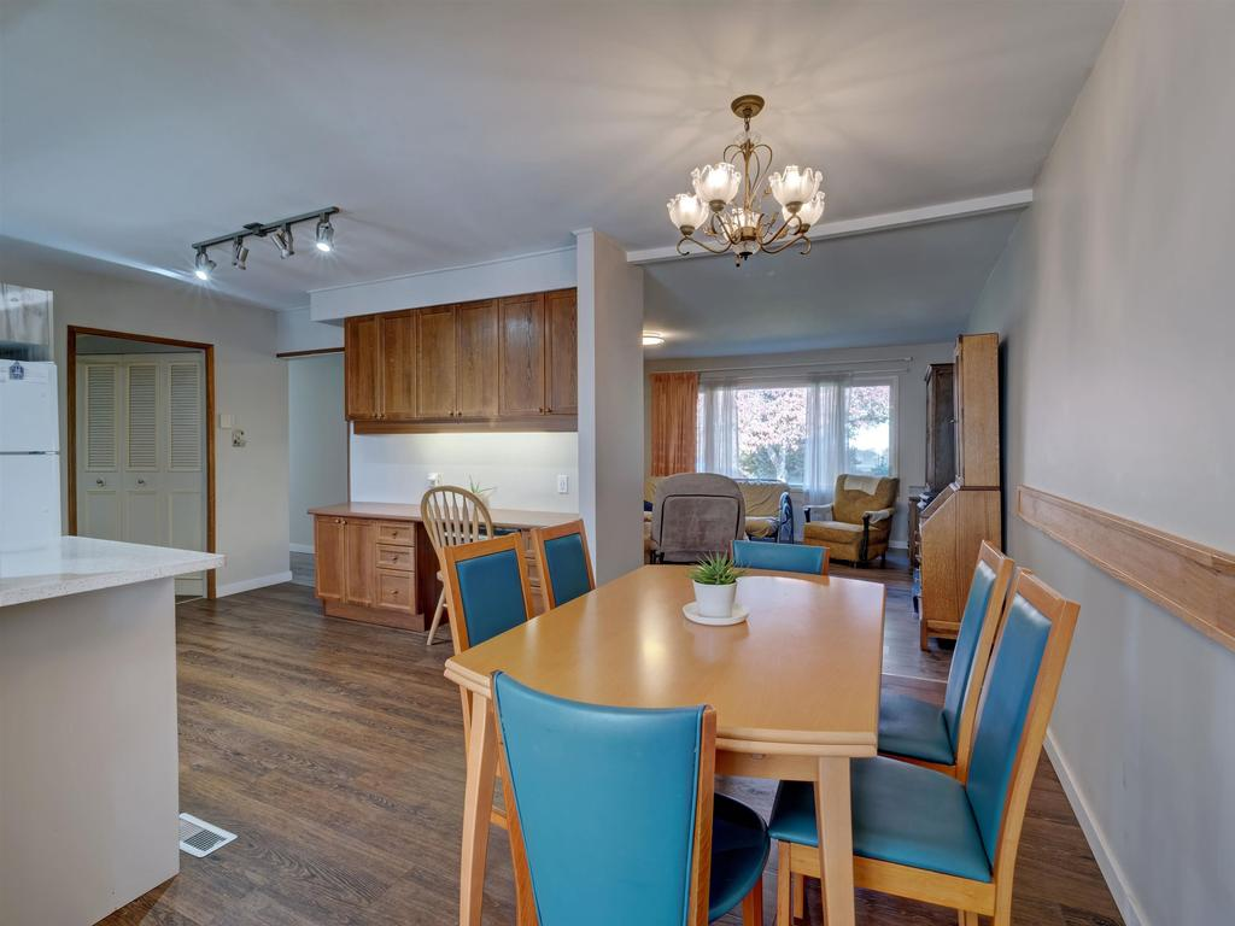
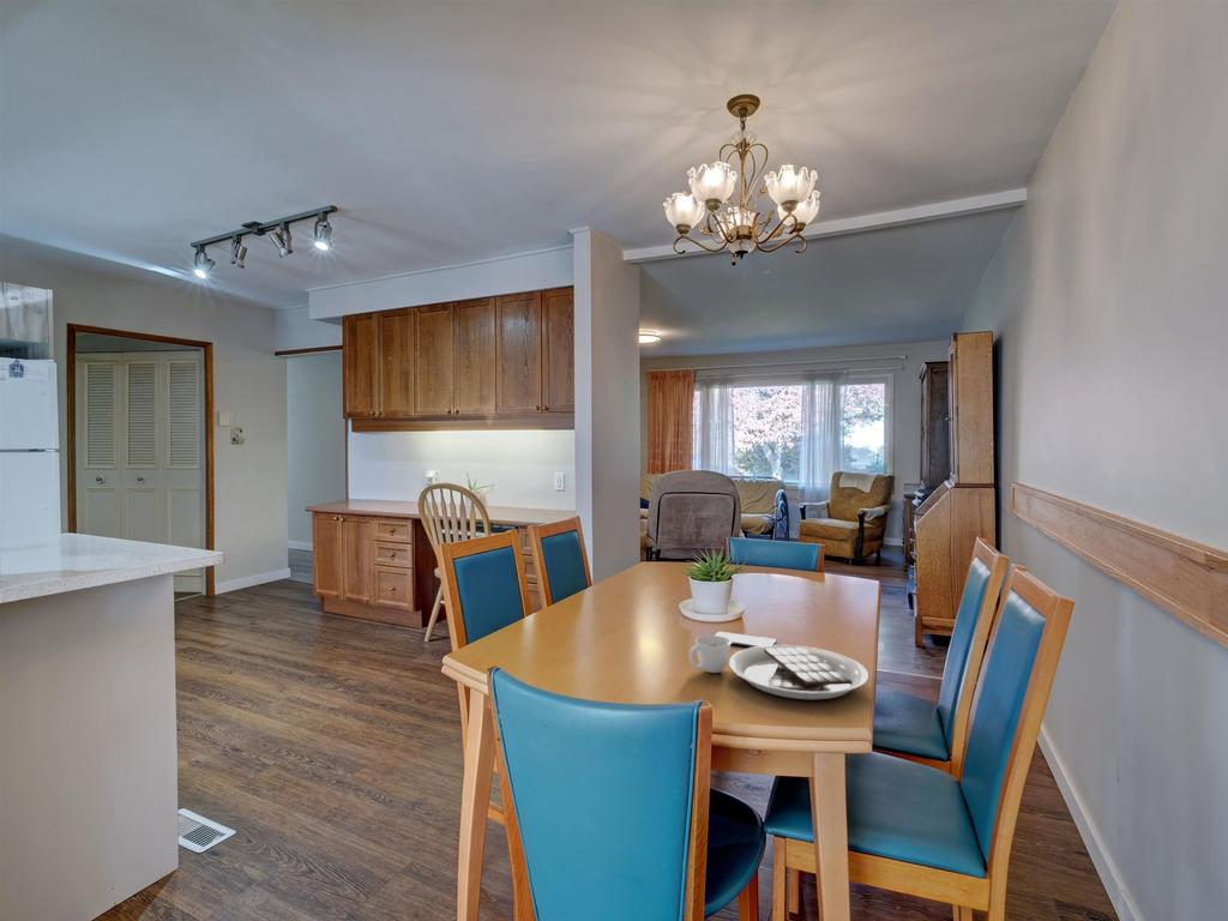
+ placemat [687,630,869,700]
